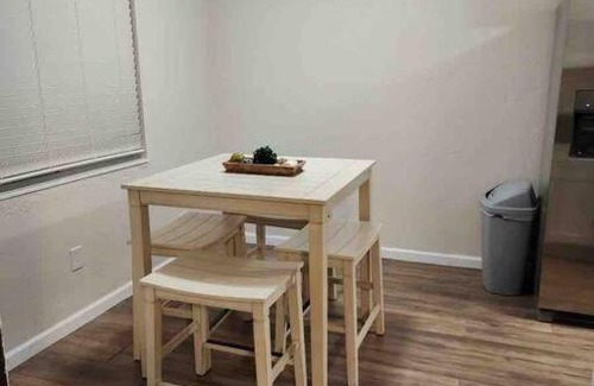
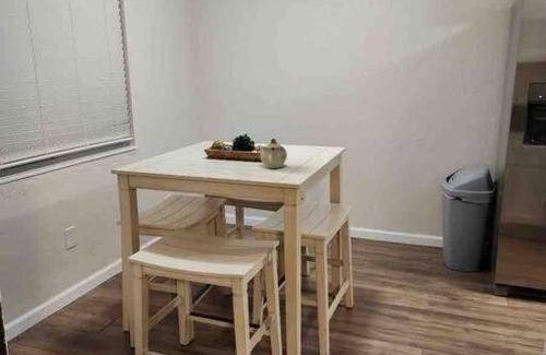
+ teapot [259,138,288,169]
